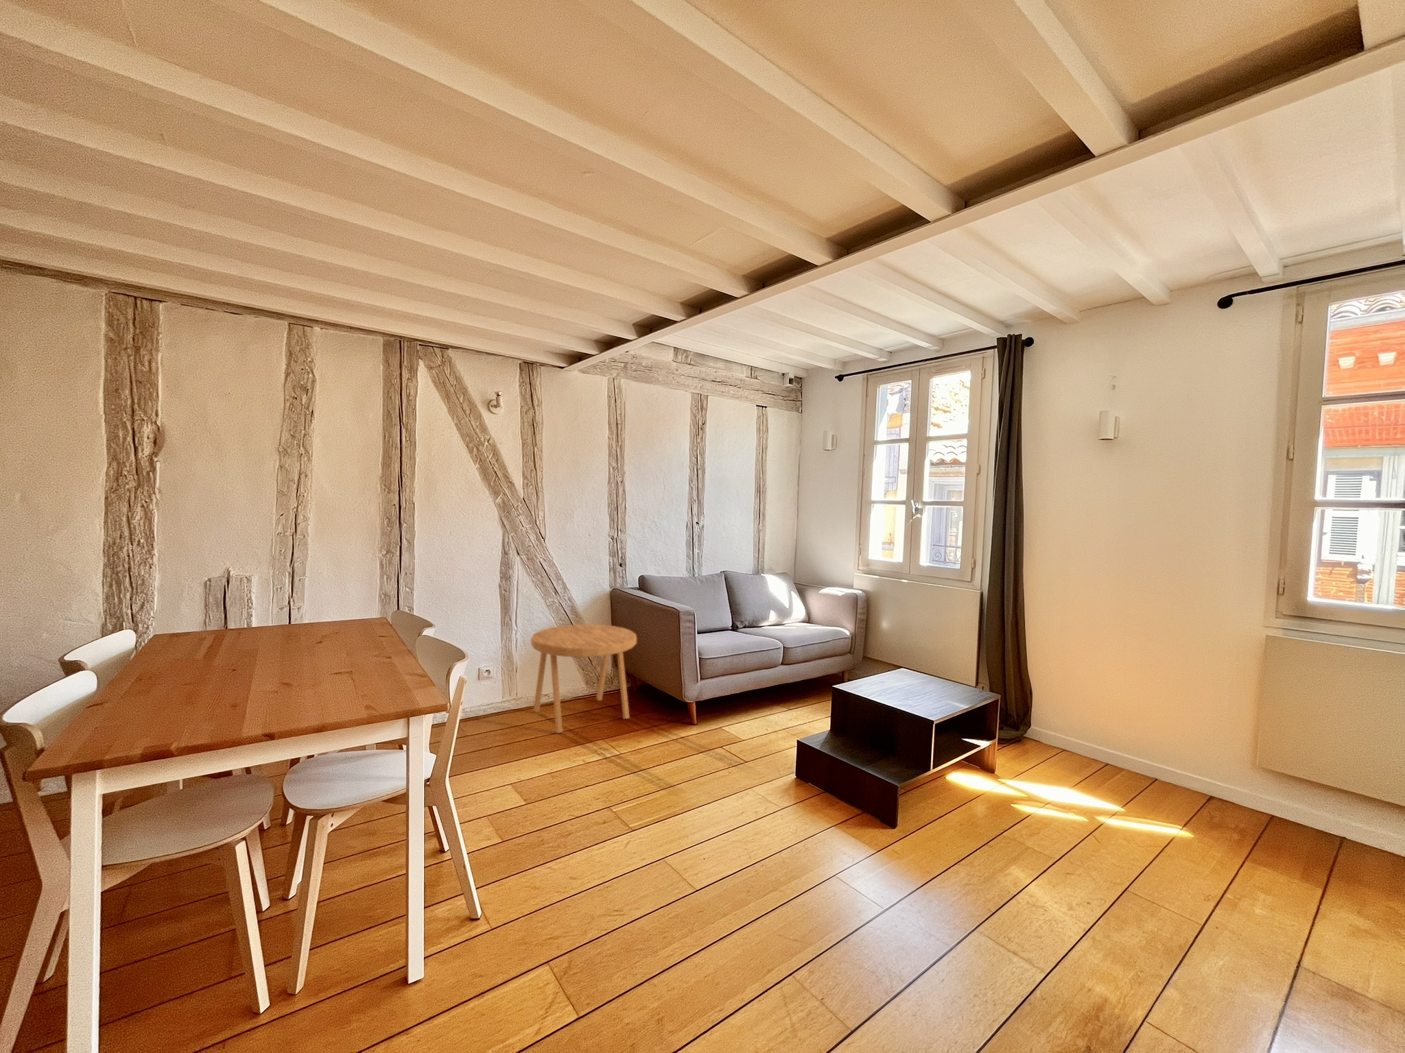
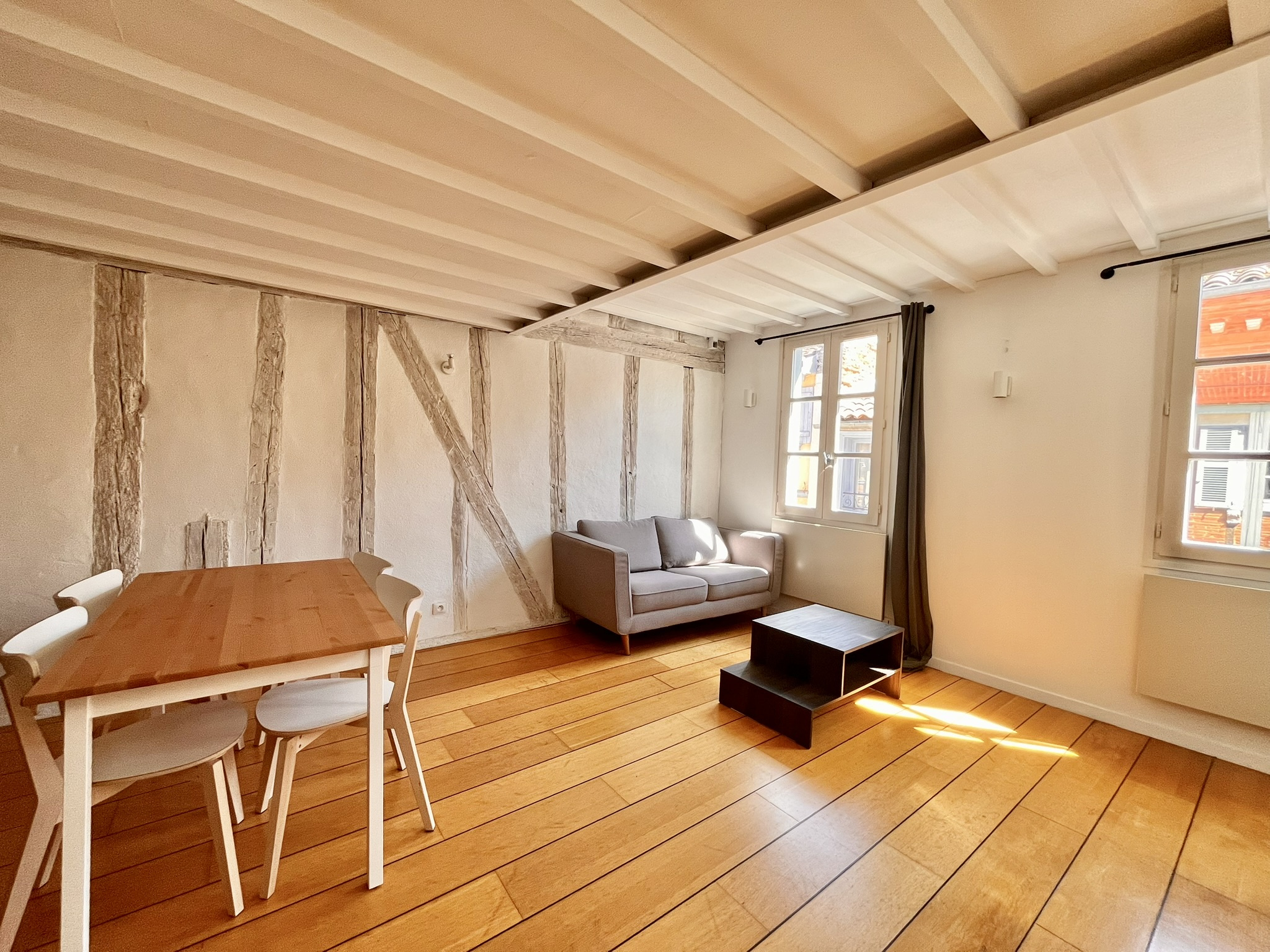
- side table [530,624,637,734]
